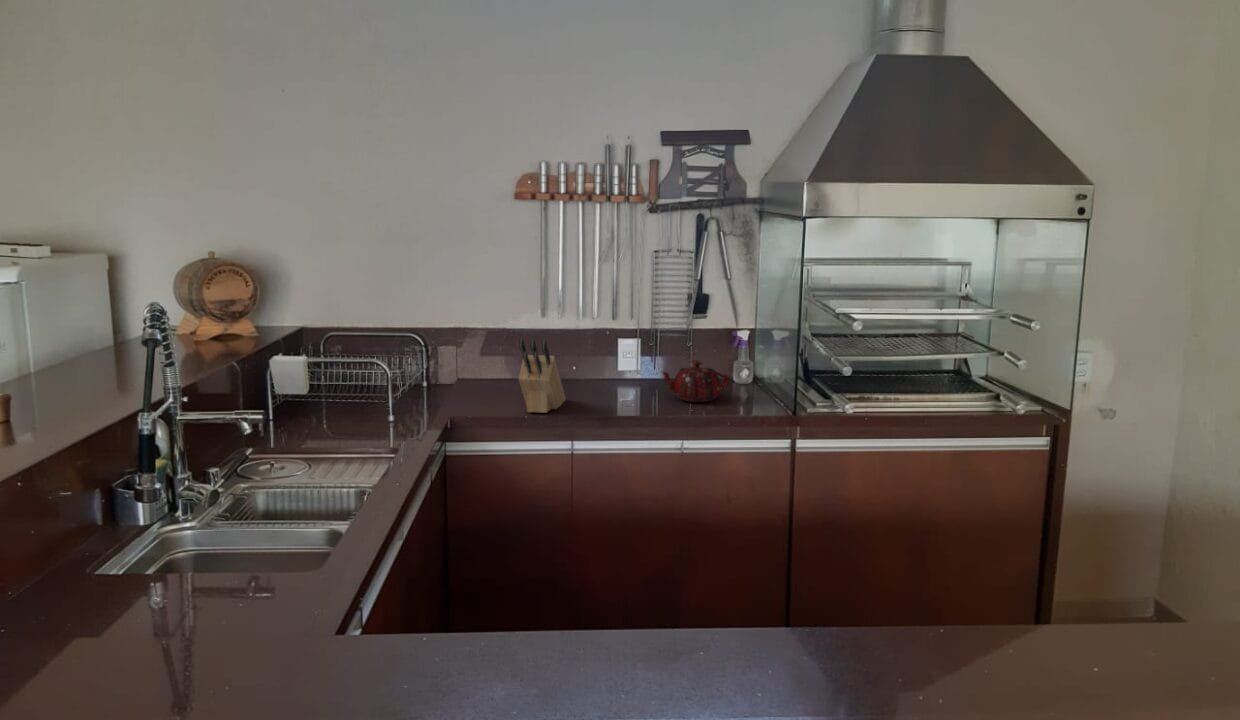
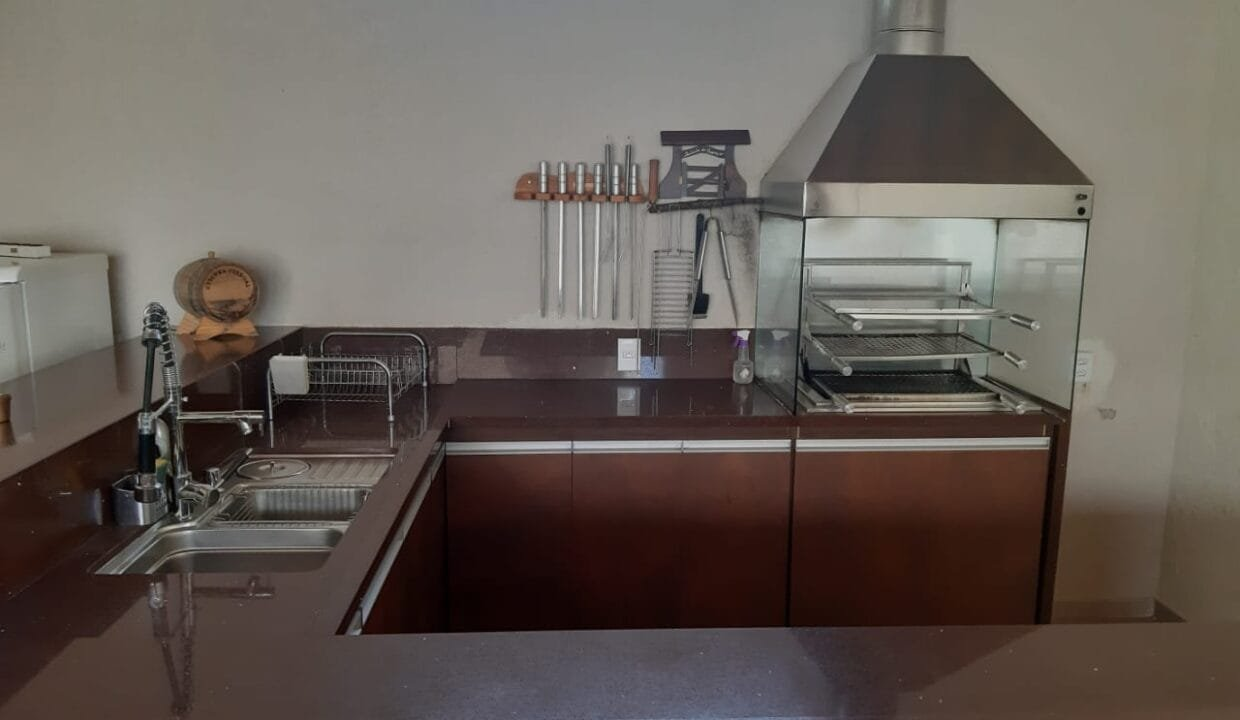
- knife block [518,338,567,414]
- teapot [659,358,731,403]
